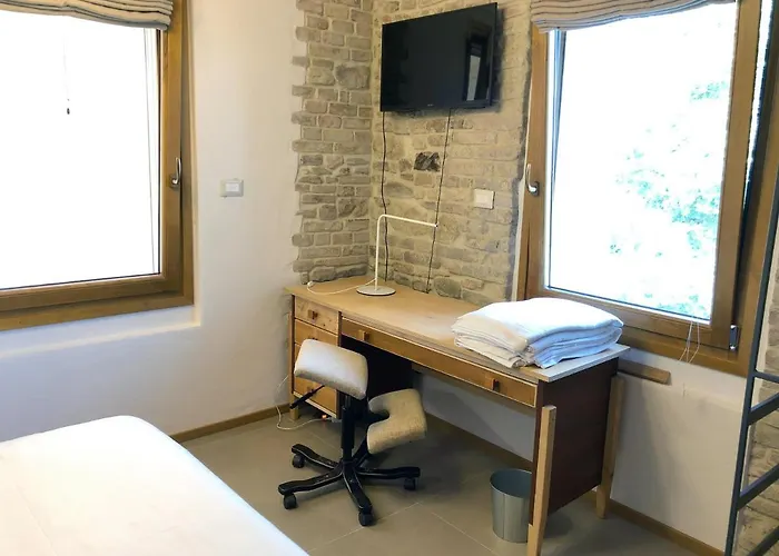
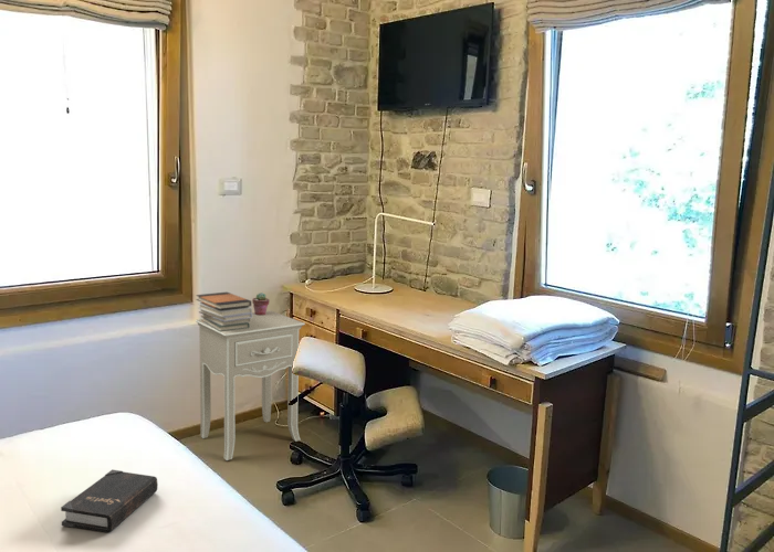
+ book stack [195,291,253,331]
+ potted succulent [251,291,271,316]
+ nightstand [195,309,306,461]
+ hardback book [60,468,159,533]
